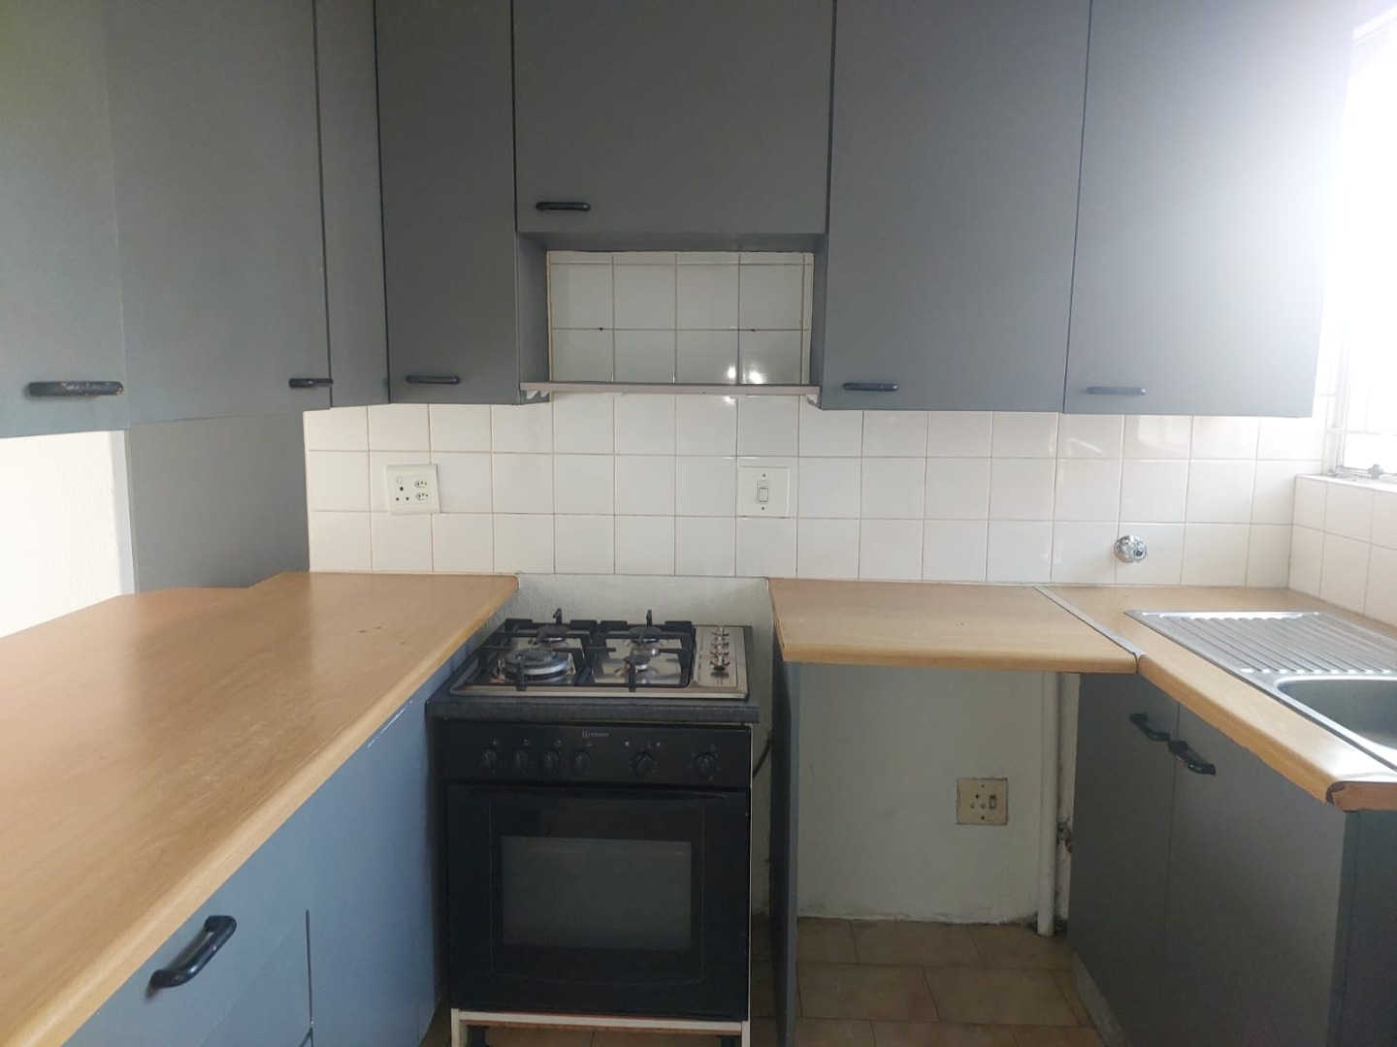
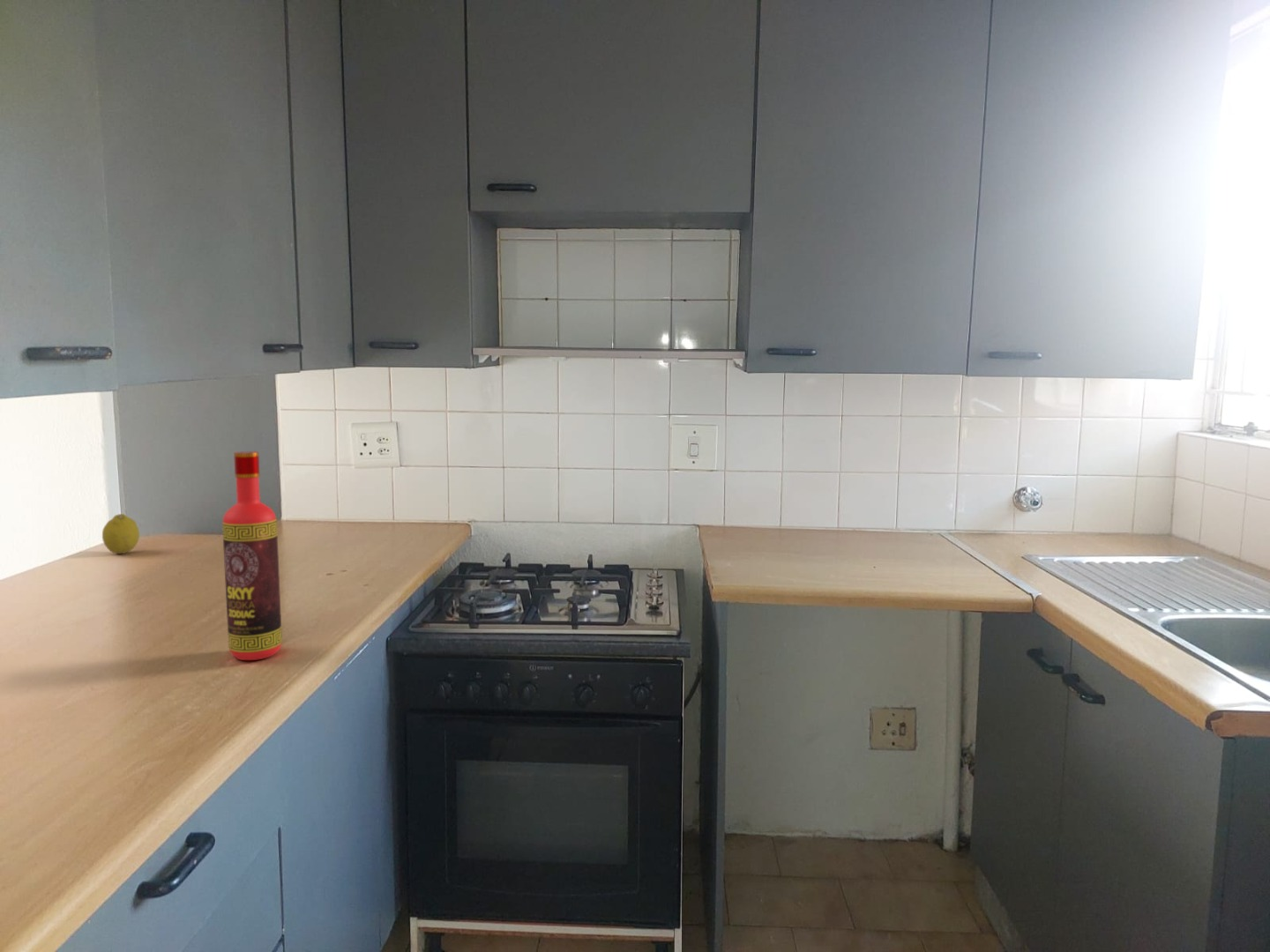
+ bottle [221,450,283,661]
+ fruit [101,513,140,554]
